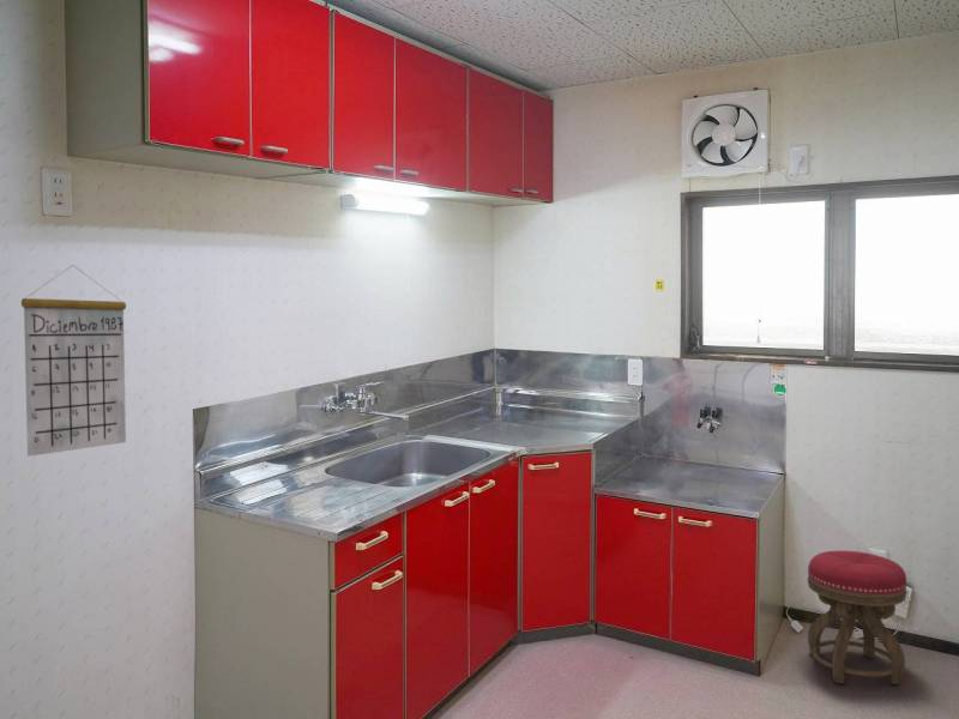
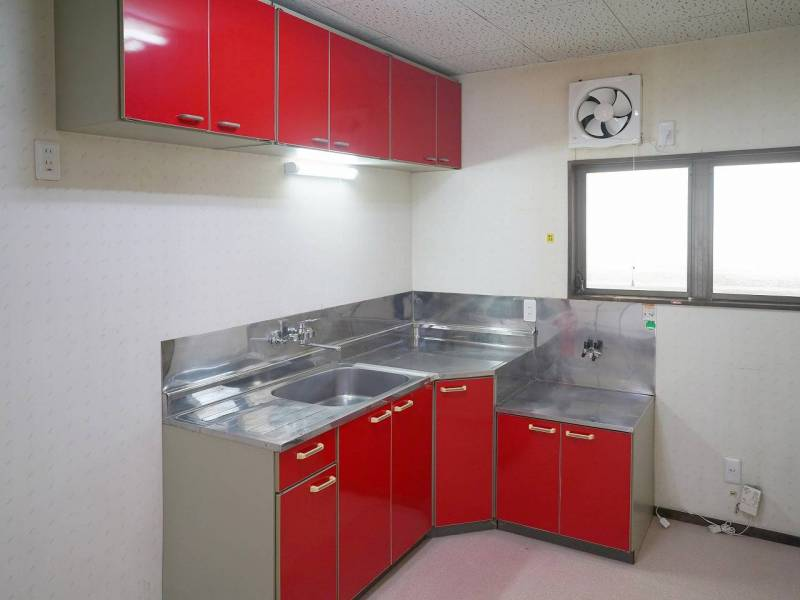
- stool [807,550,907,685]
- calendar [20,264,127,458]
